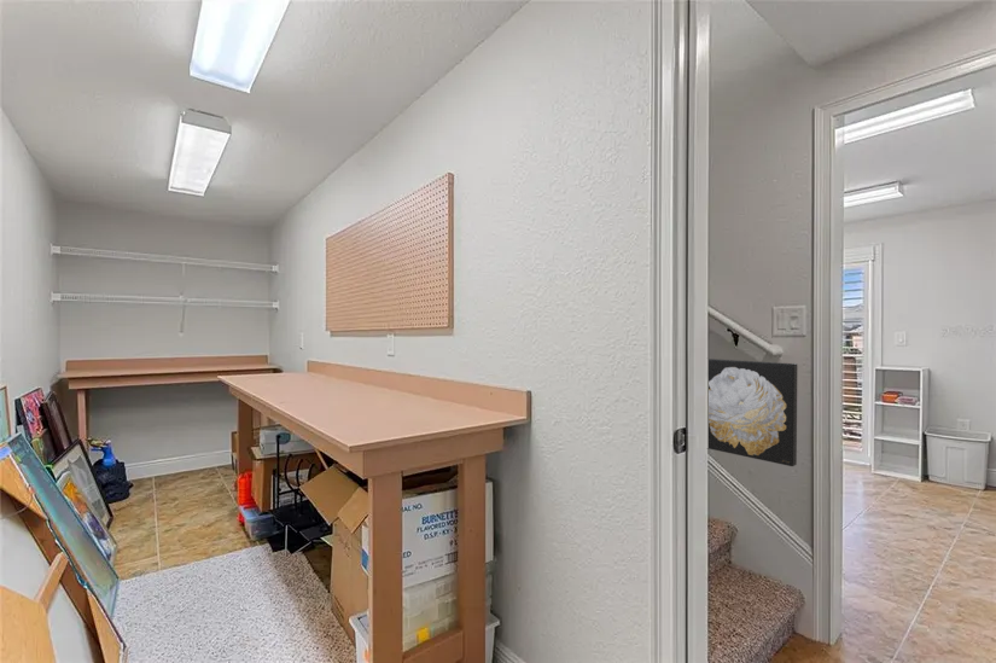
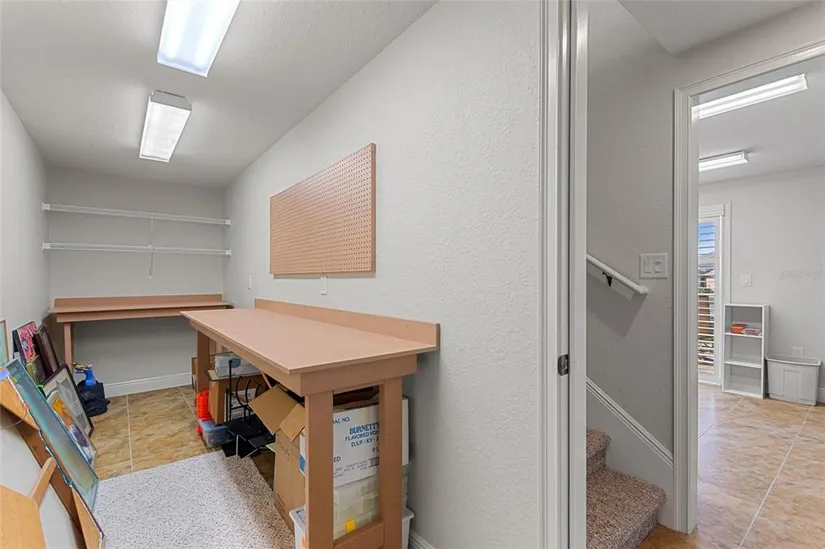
- wall art [707,357,798,467]
